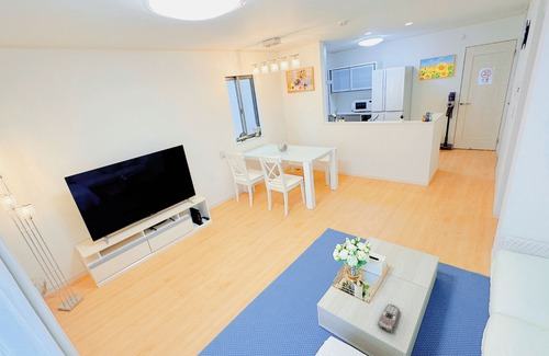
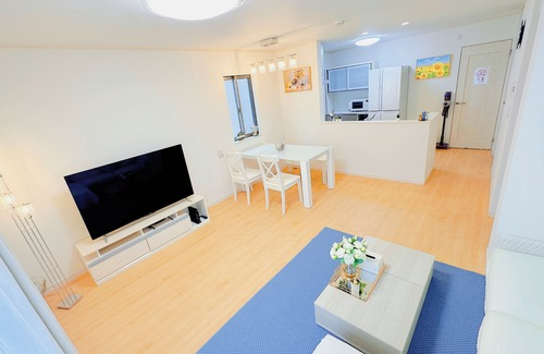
- remote control [377,303,401,332]
